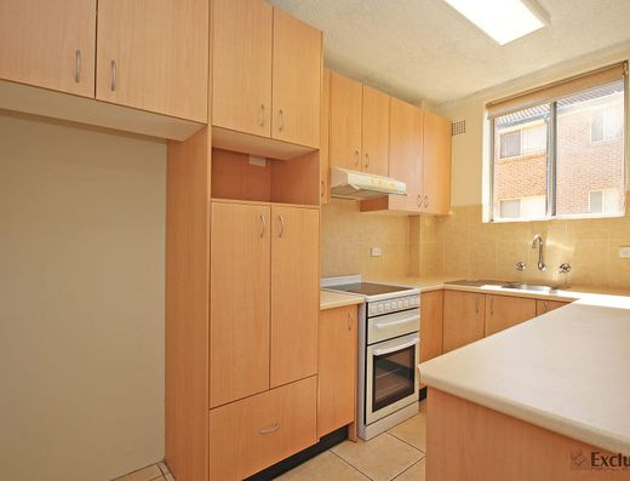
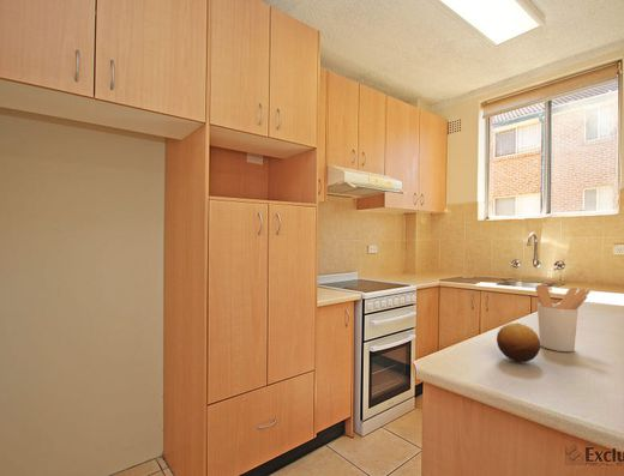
+ utensil holder [534,283,590,353]
+ fruit [496,323,541,363]
